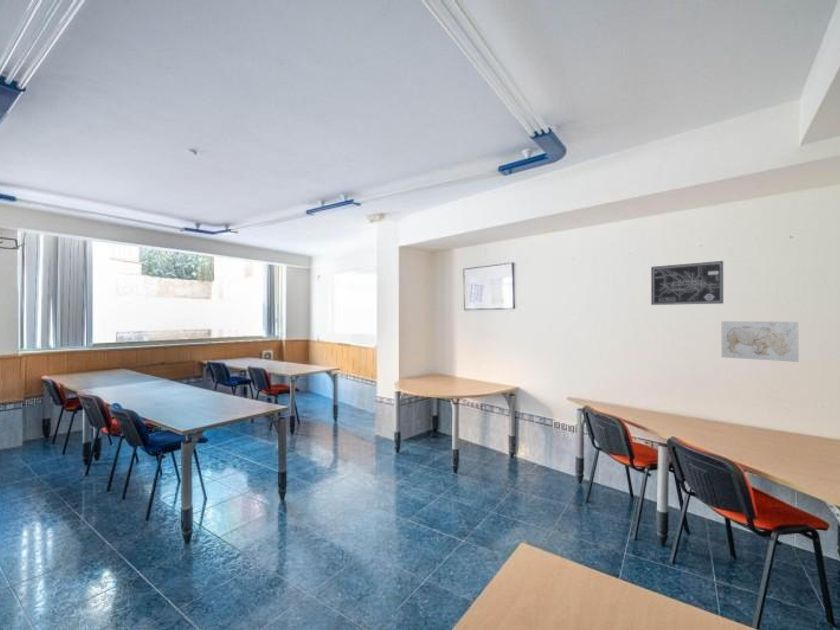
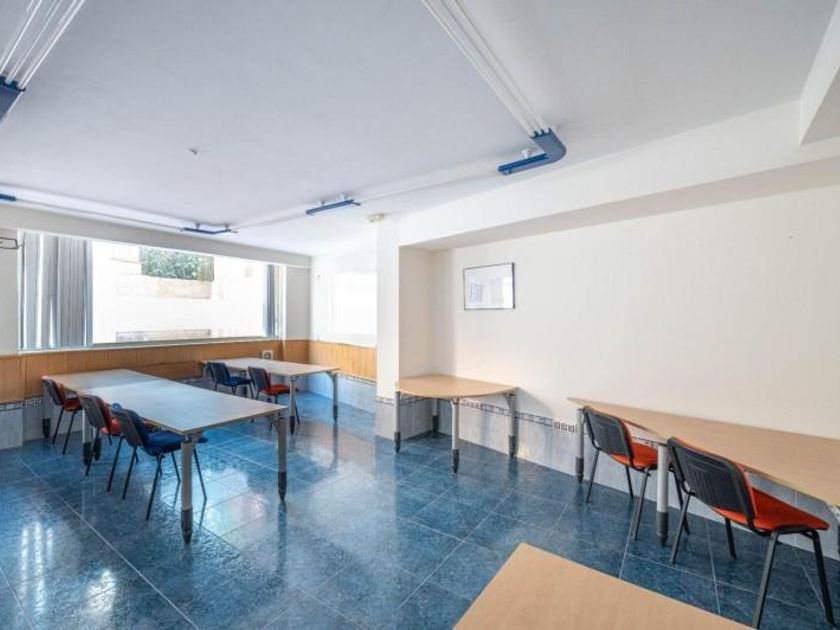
- wall art [650,260,724,306]
- wall art [721,320,800,363]
